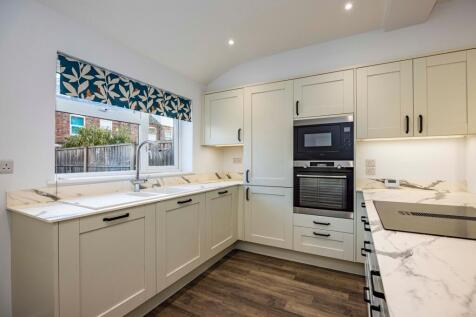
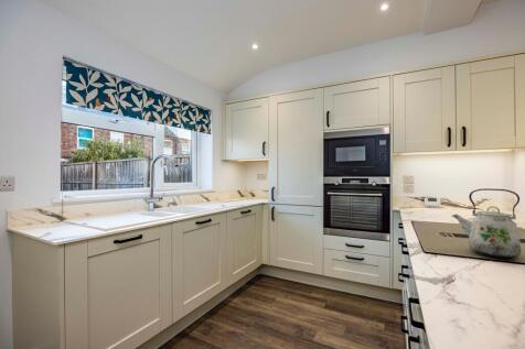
+ kettle [451,187,522,259]
